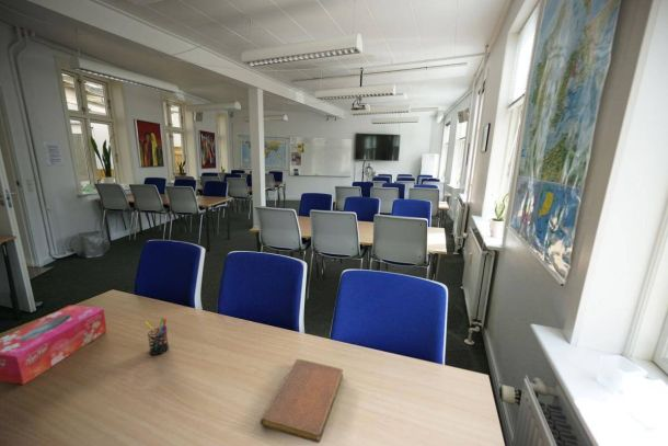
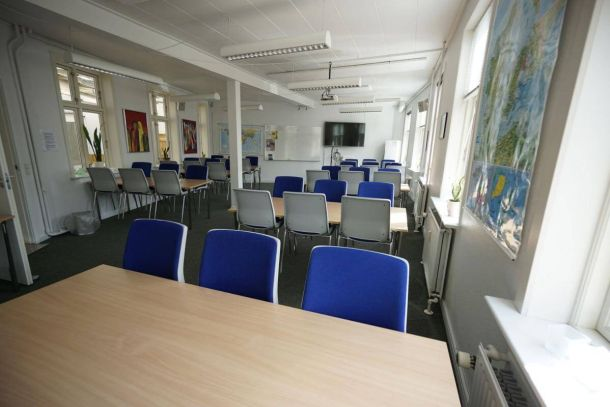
- notebook [260,358,344,444]
- tissue box [0,305,108,386]
- pen holder [143,317,170,356]
